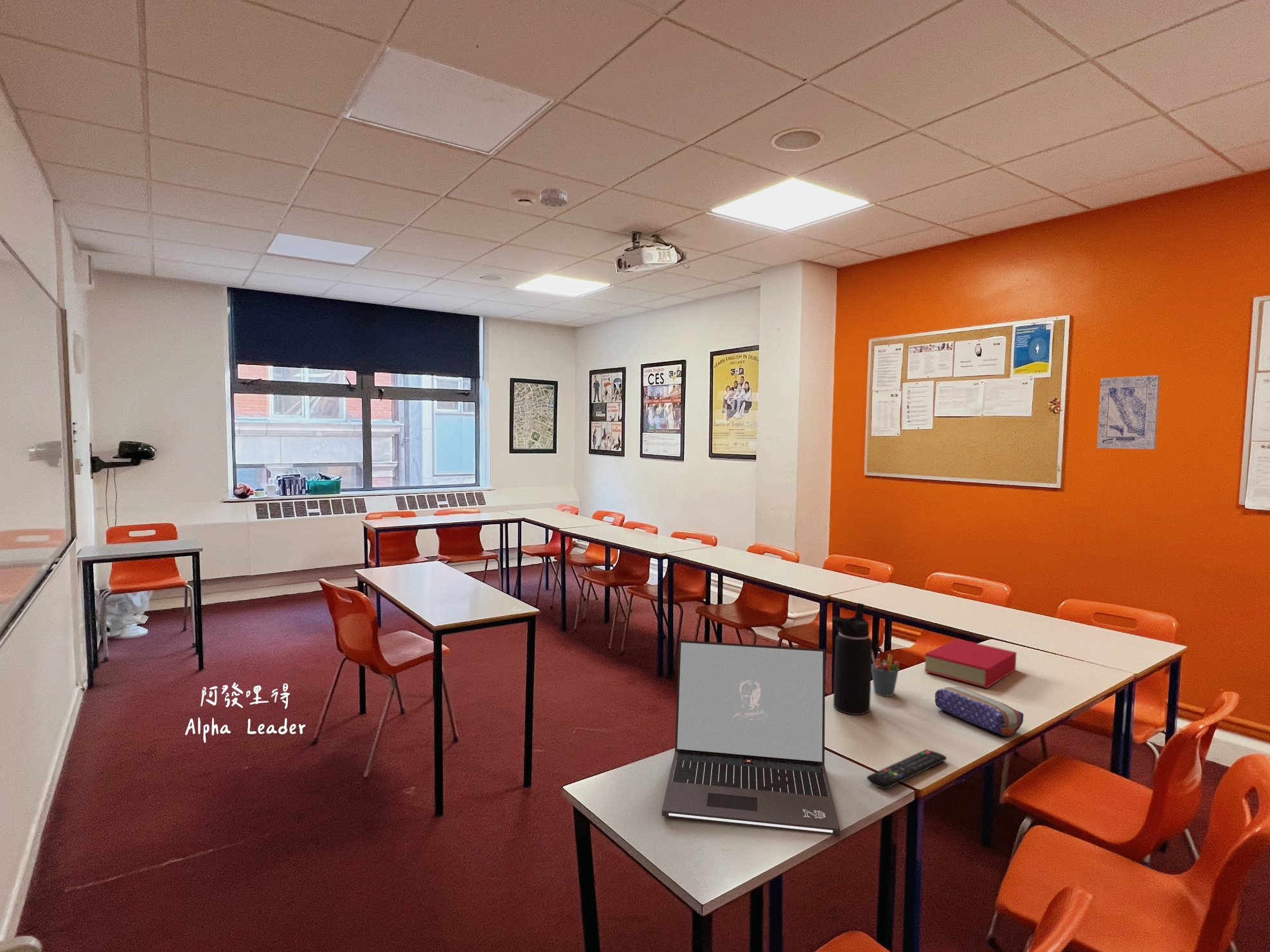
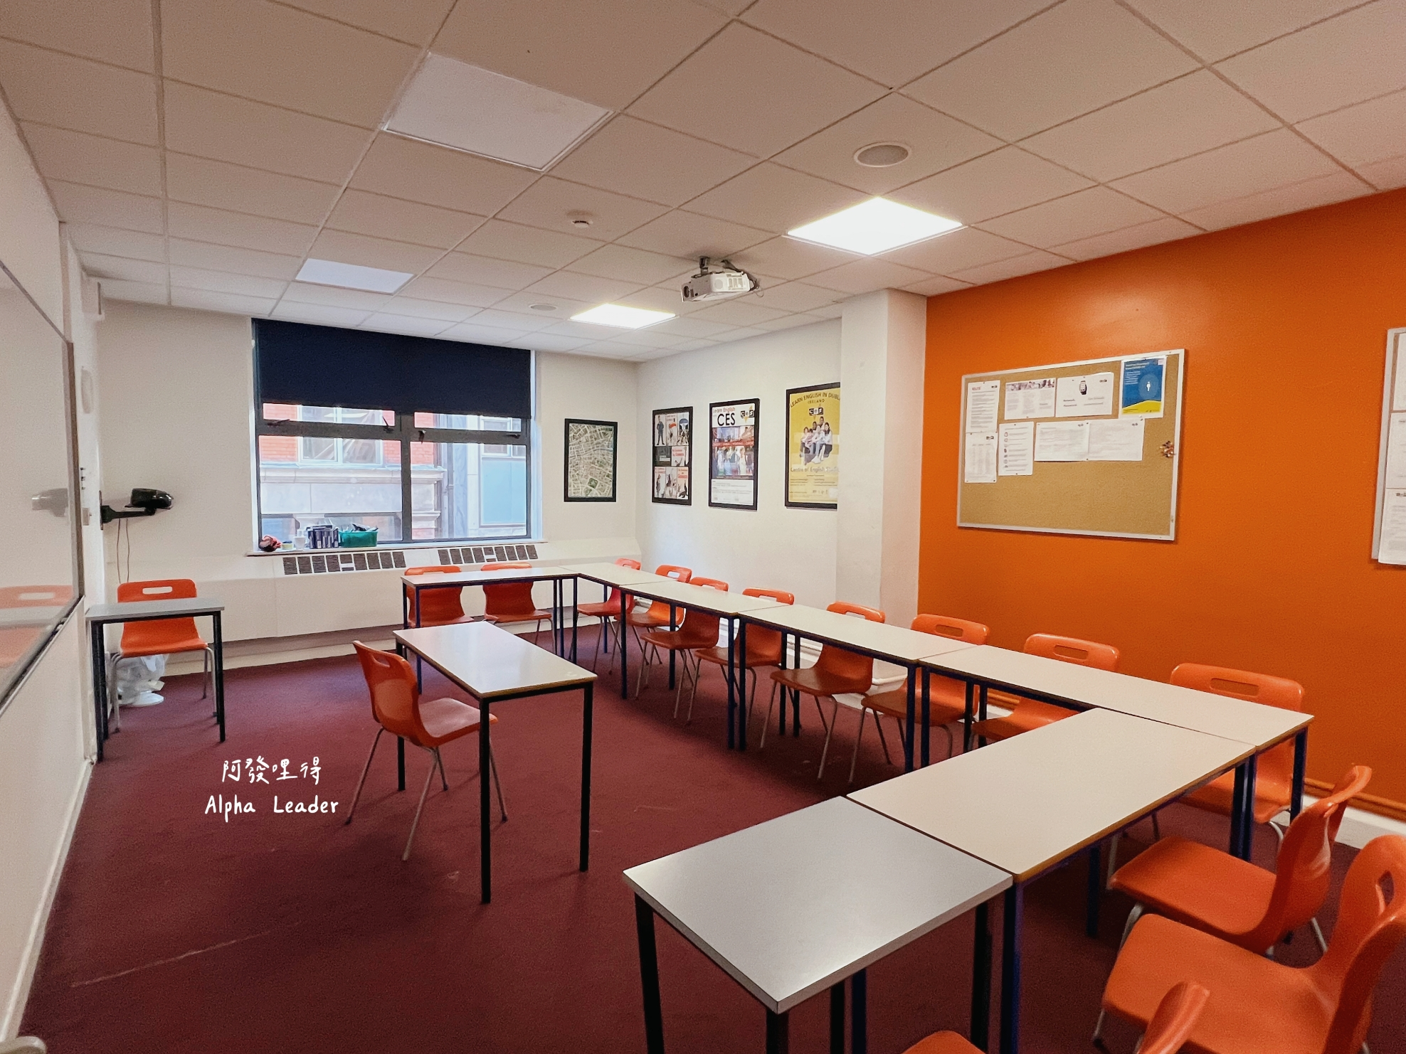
- laptop [661,639,841,836]
- water bottle [831,602,873,716]
- pencil case [935,686,1024,737]
- smoke detector [539,187,568,207]
- book [924,638,1017,689]
- pen holder [872,650,900,697]
- remote control [866,749,947,789]
- wall art [1096,375,1161,450]
